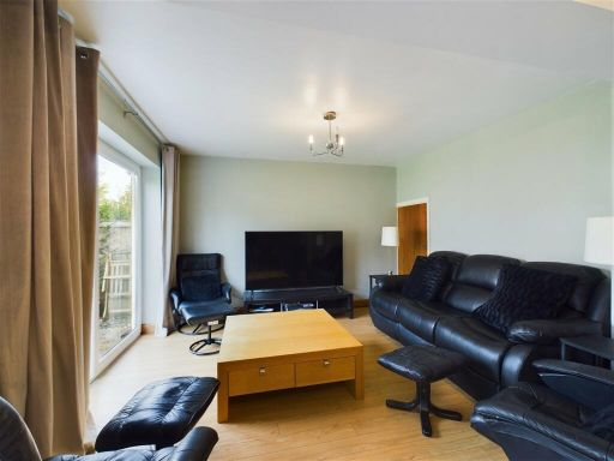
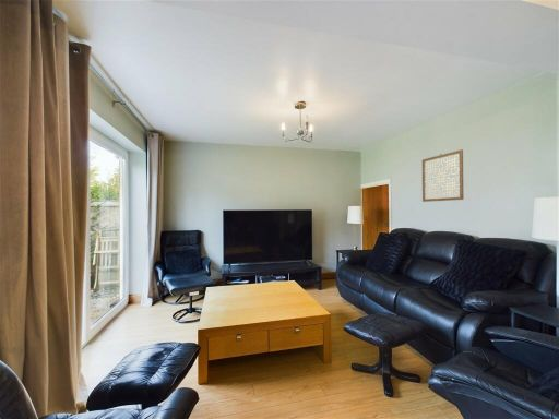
+ wall art [421,148,464,203]
